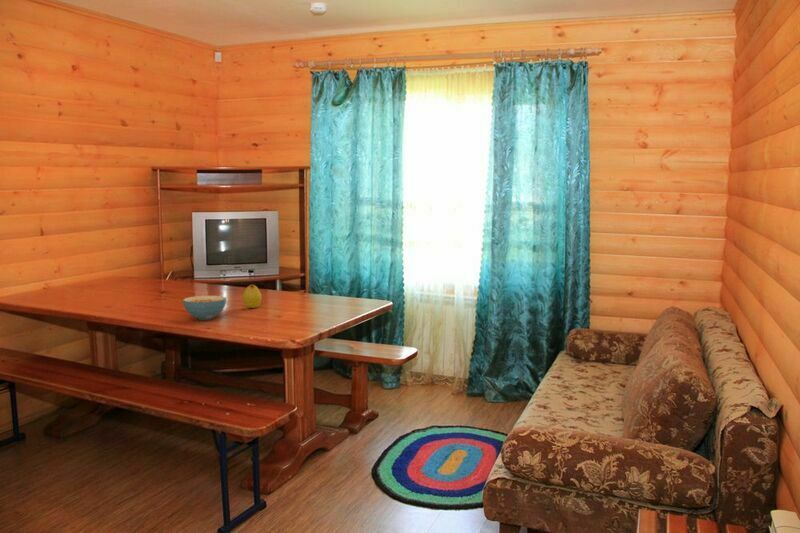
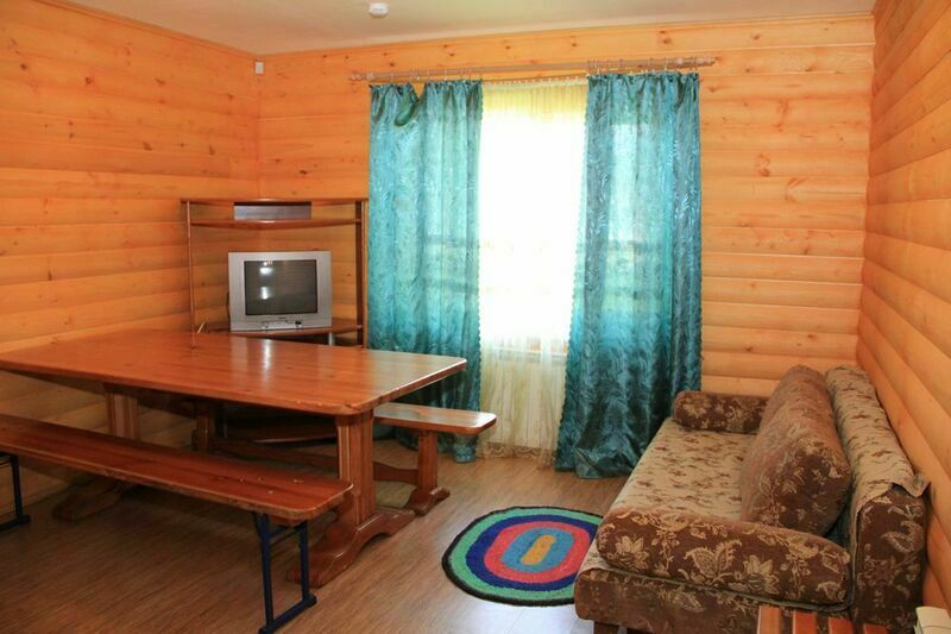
- fruit [242,284,262,309]
- cereal bowl [182,295,228,321]
